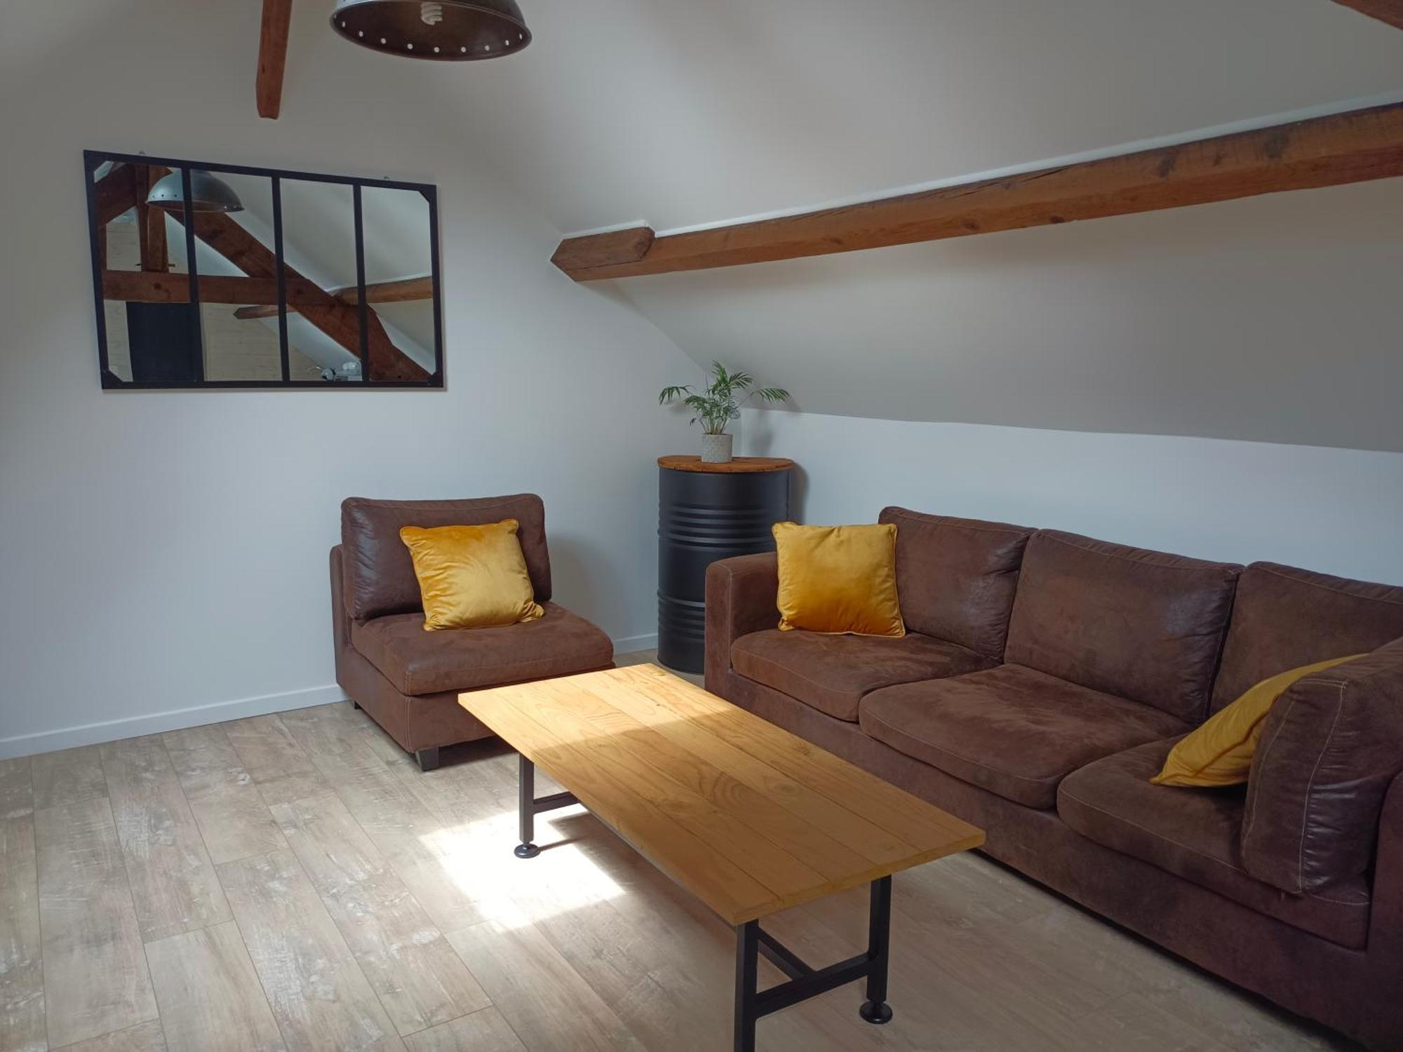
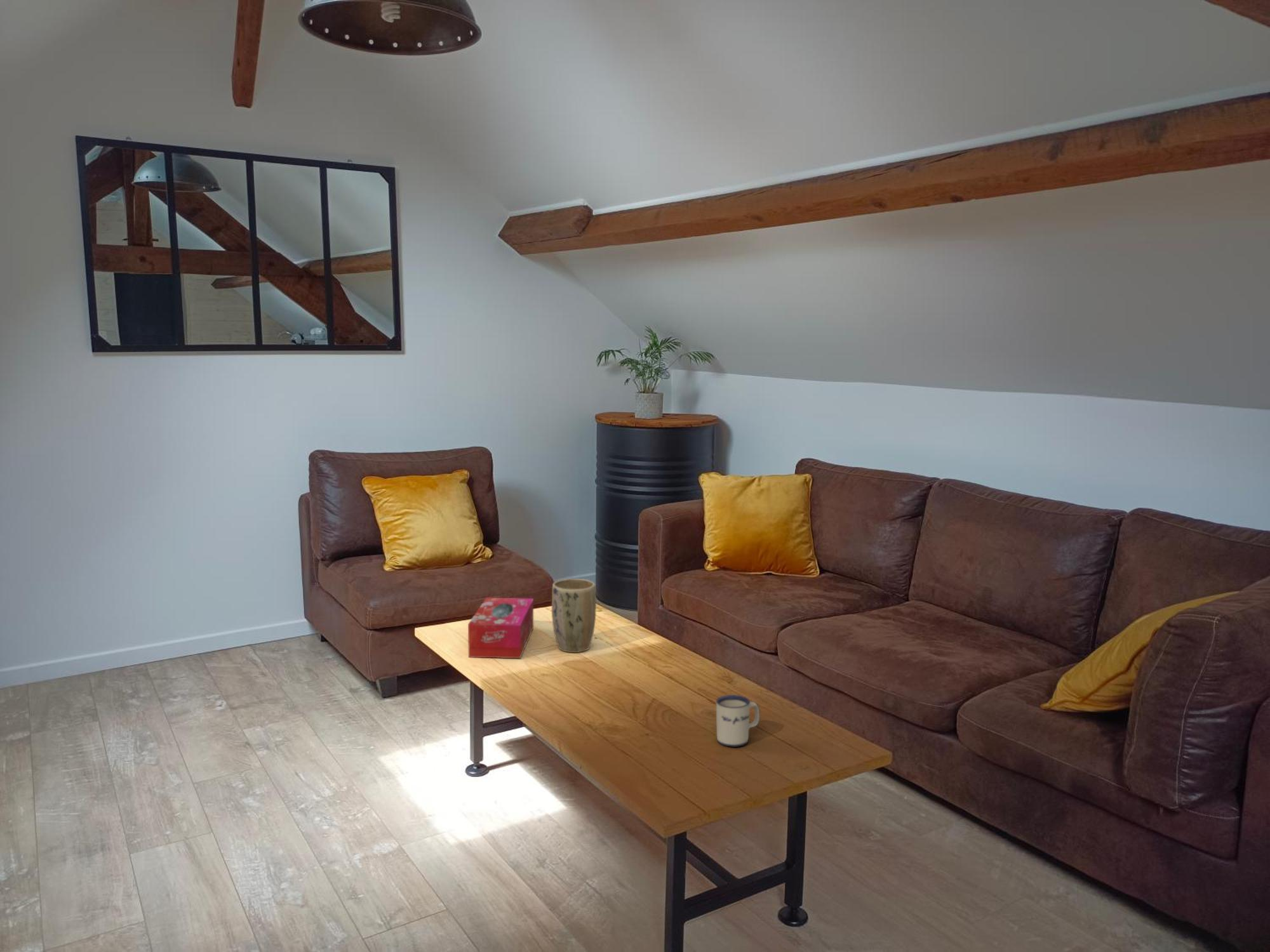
+ plant pot [551,578,597,653]
+ mug [716,694,761,748]
+ tissue box [467,597,534,659]
